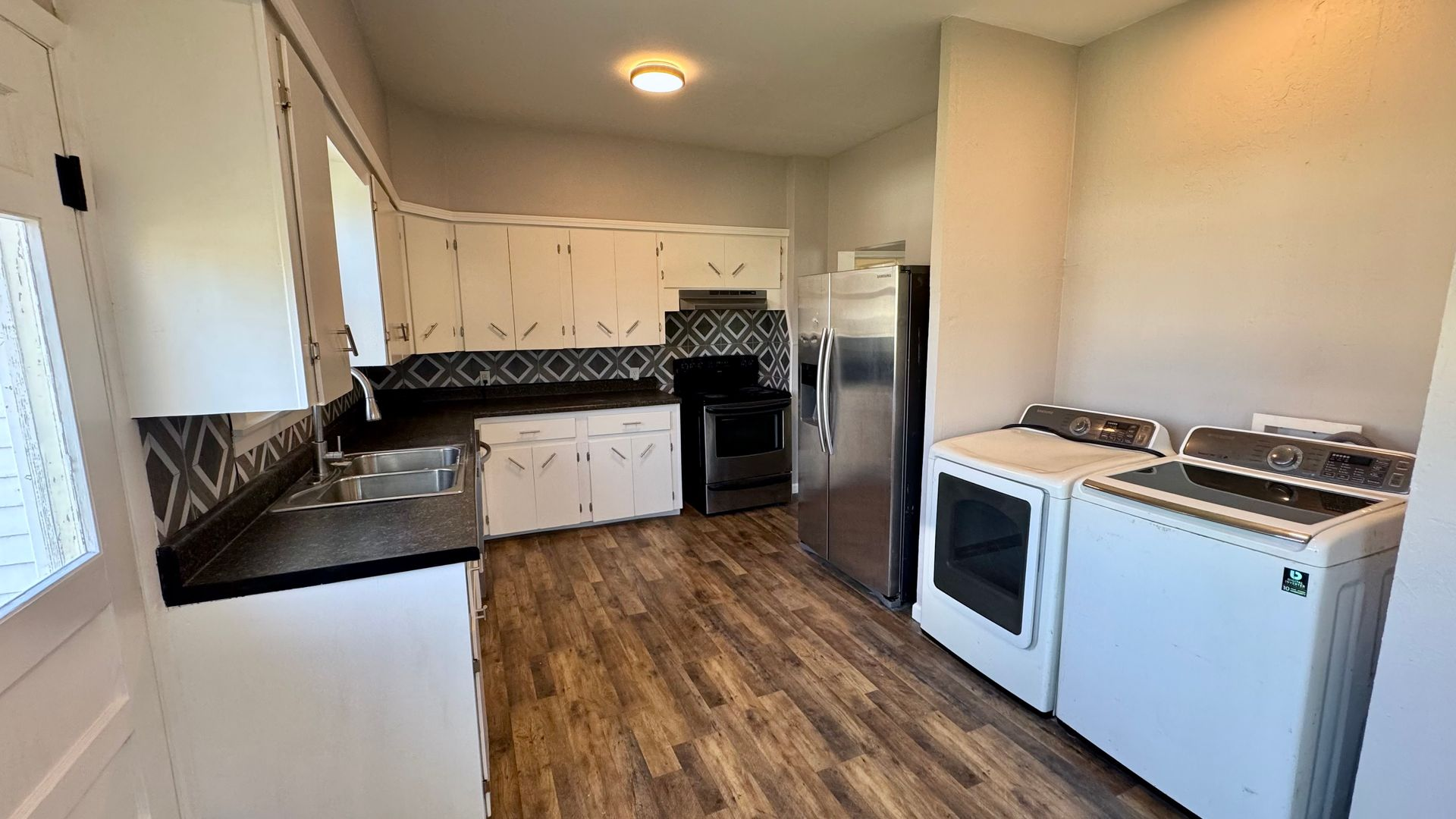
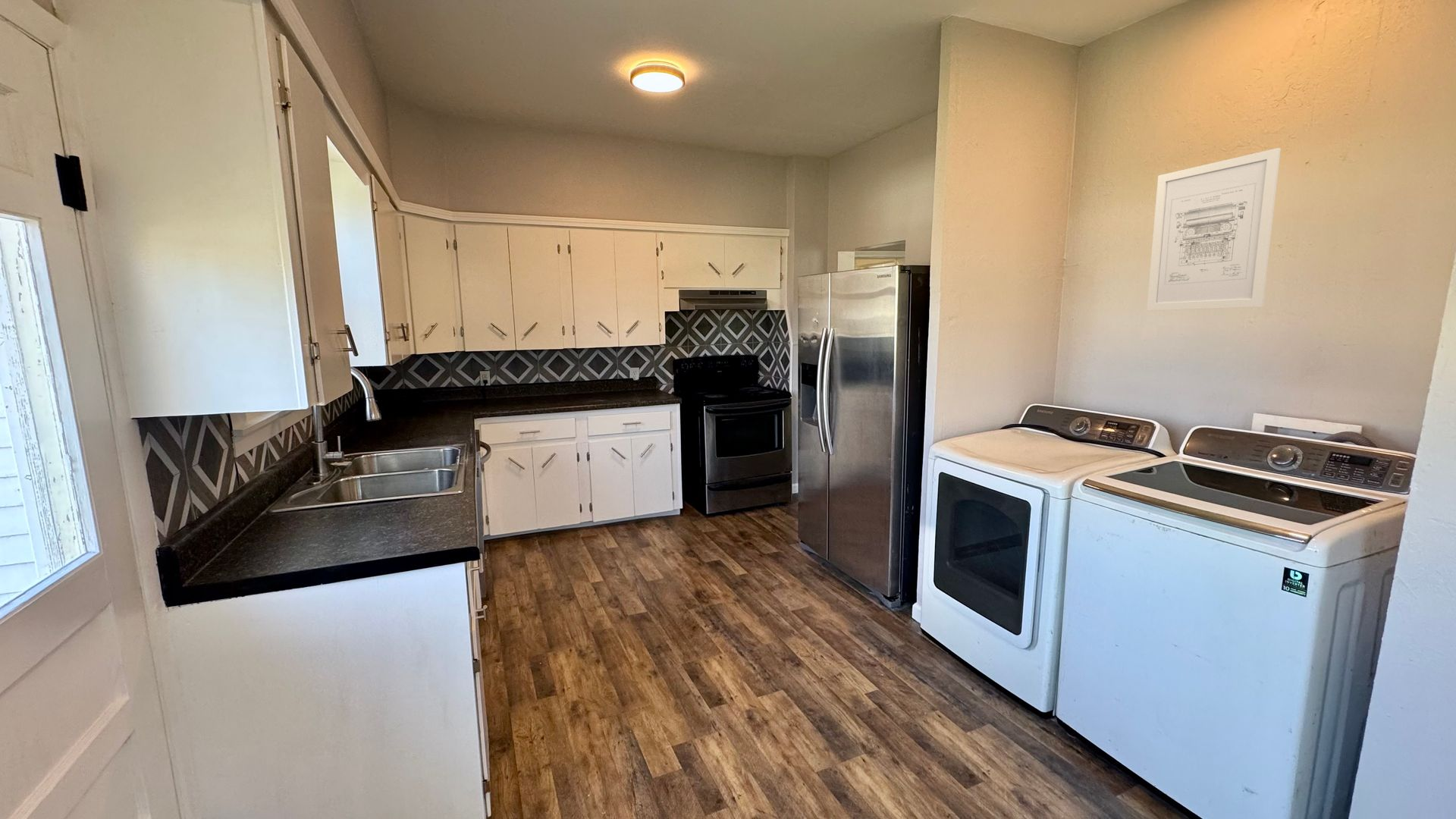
+ wall art [1146,147,1282,312]
